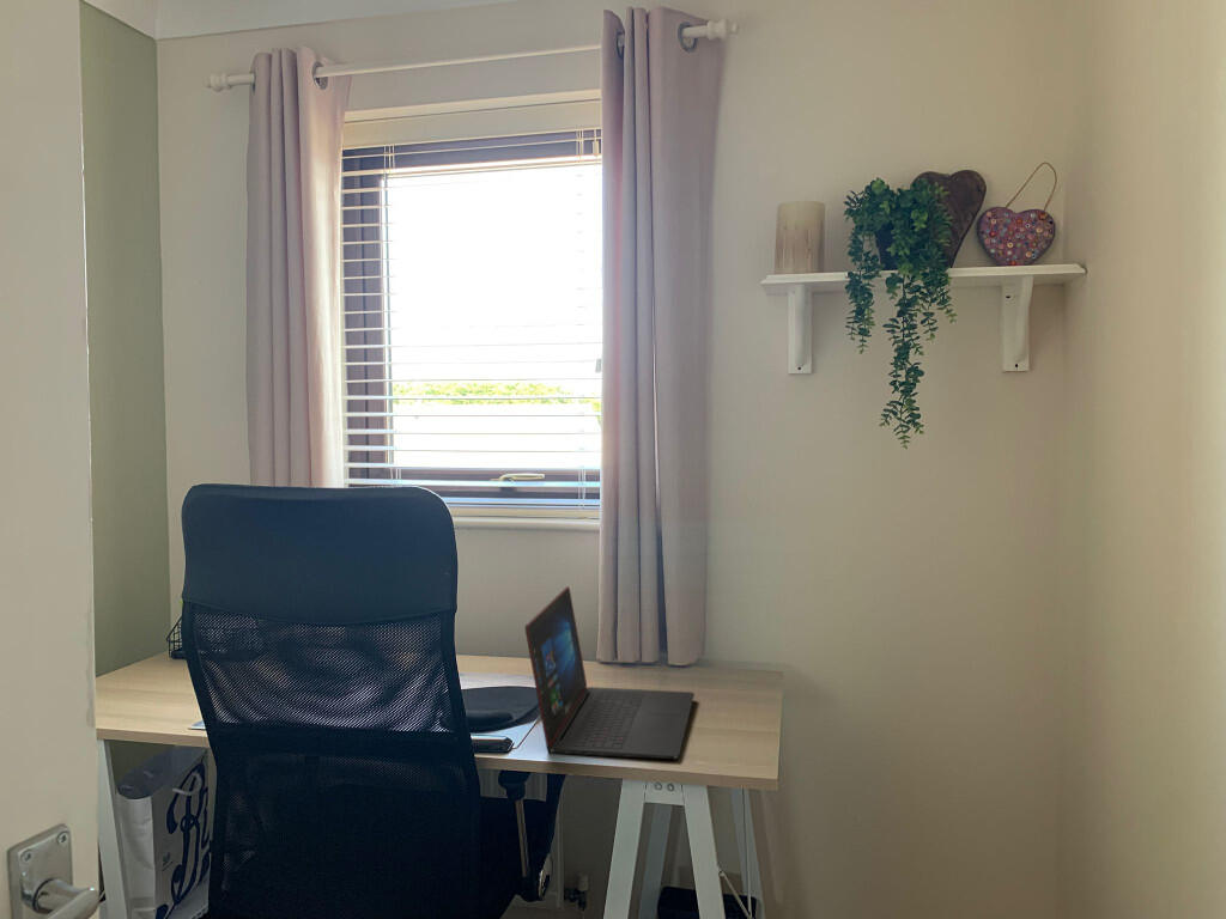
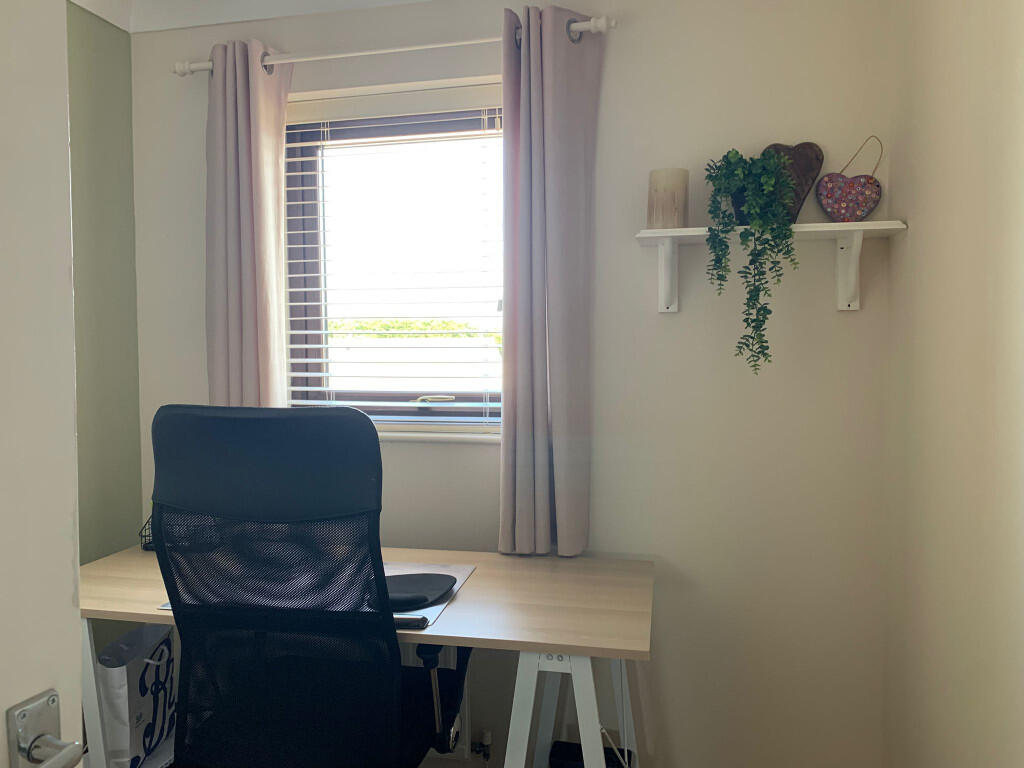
- laptop [524,585,696,760]
